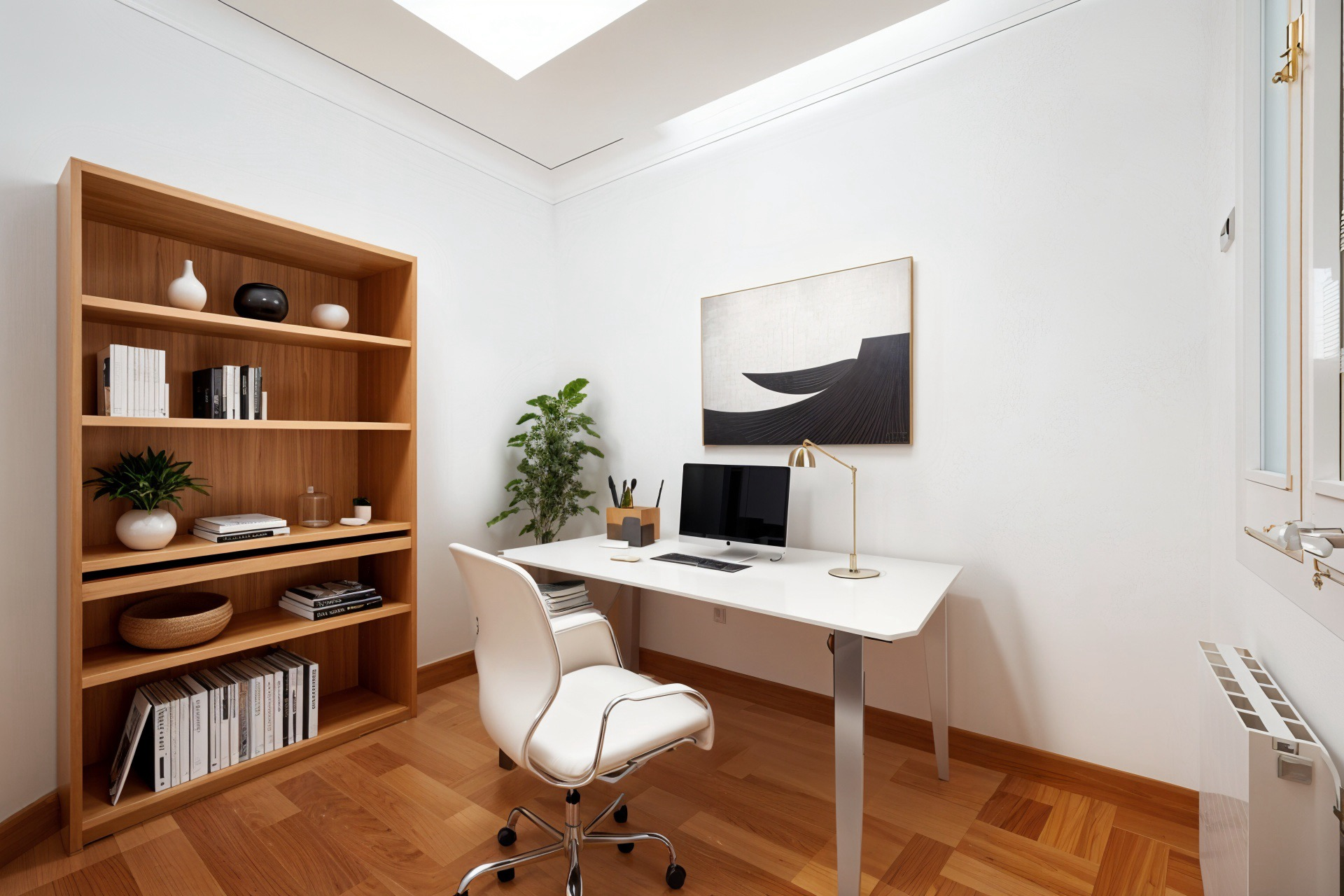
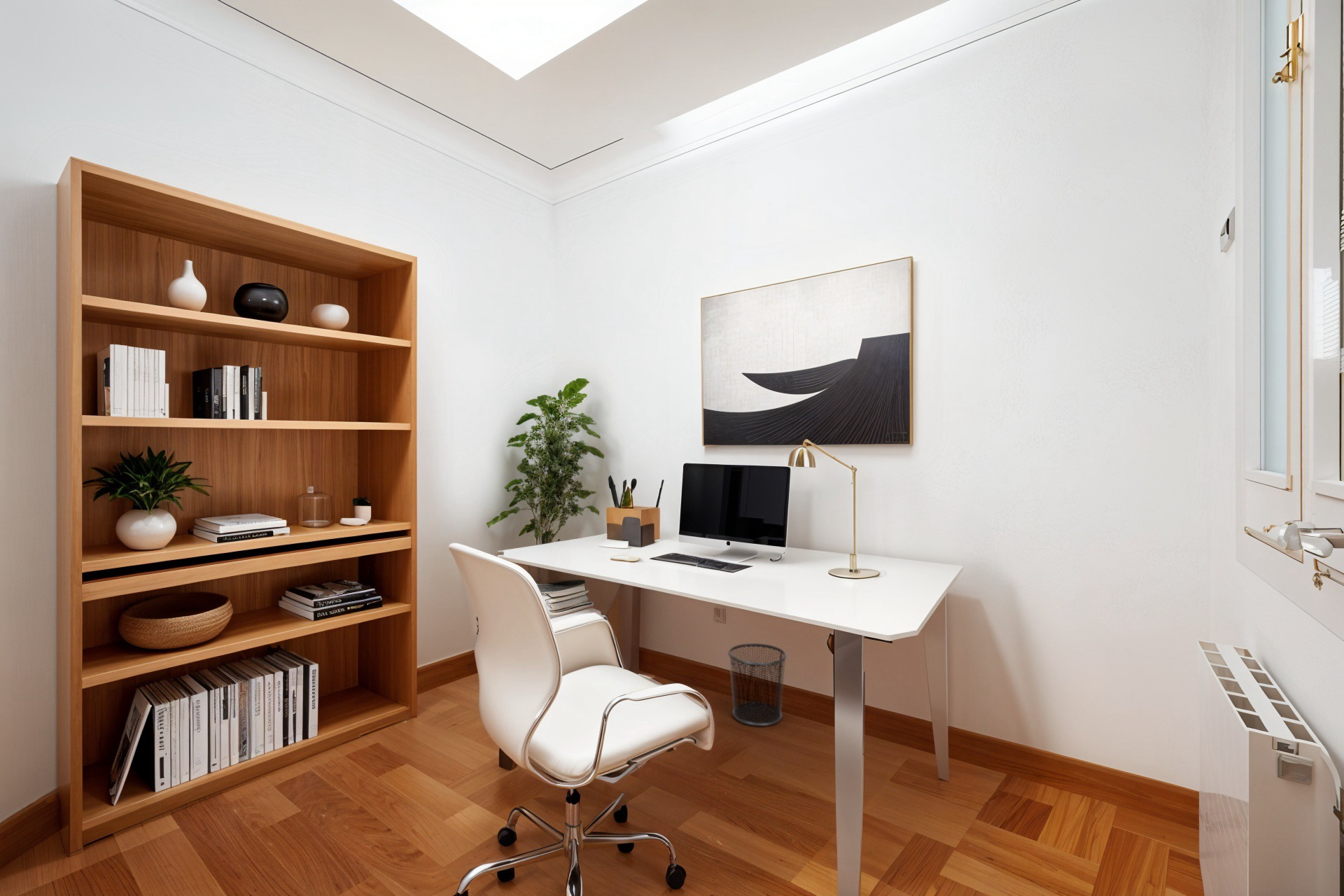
+ waste bin [727,643,787,727]
